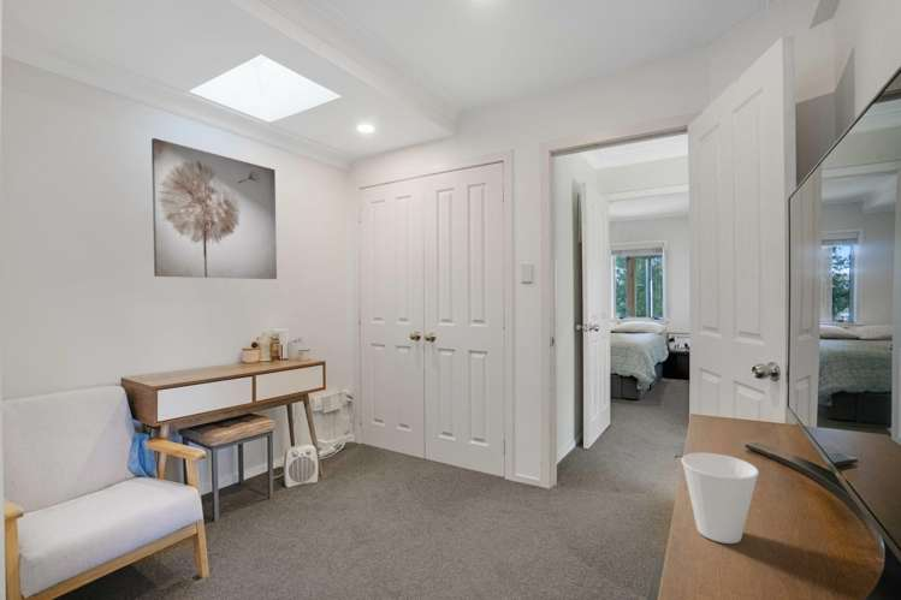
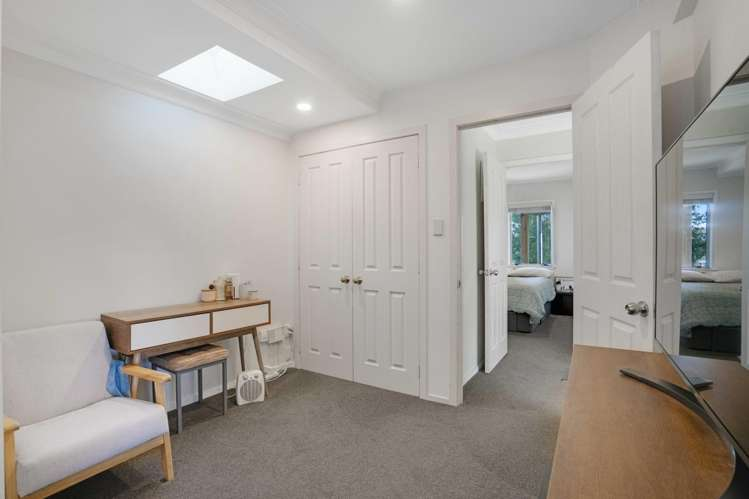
- cup [681,452,760,545]
- wall art [150,137,278,280]
